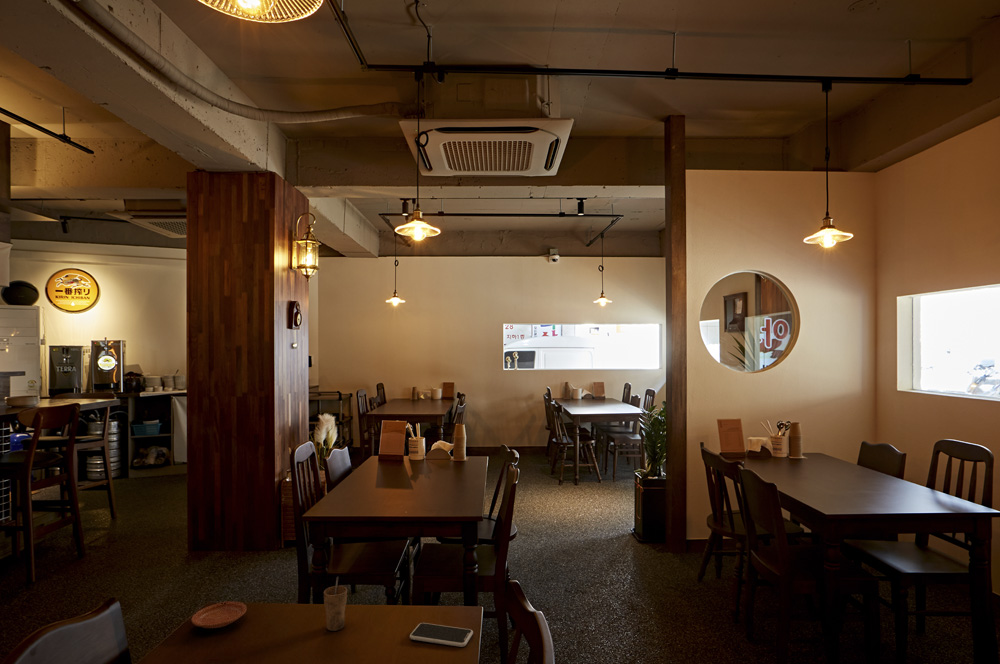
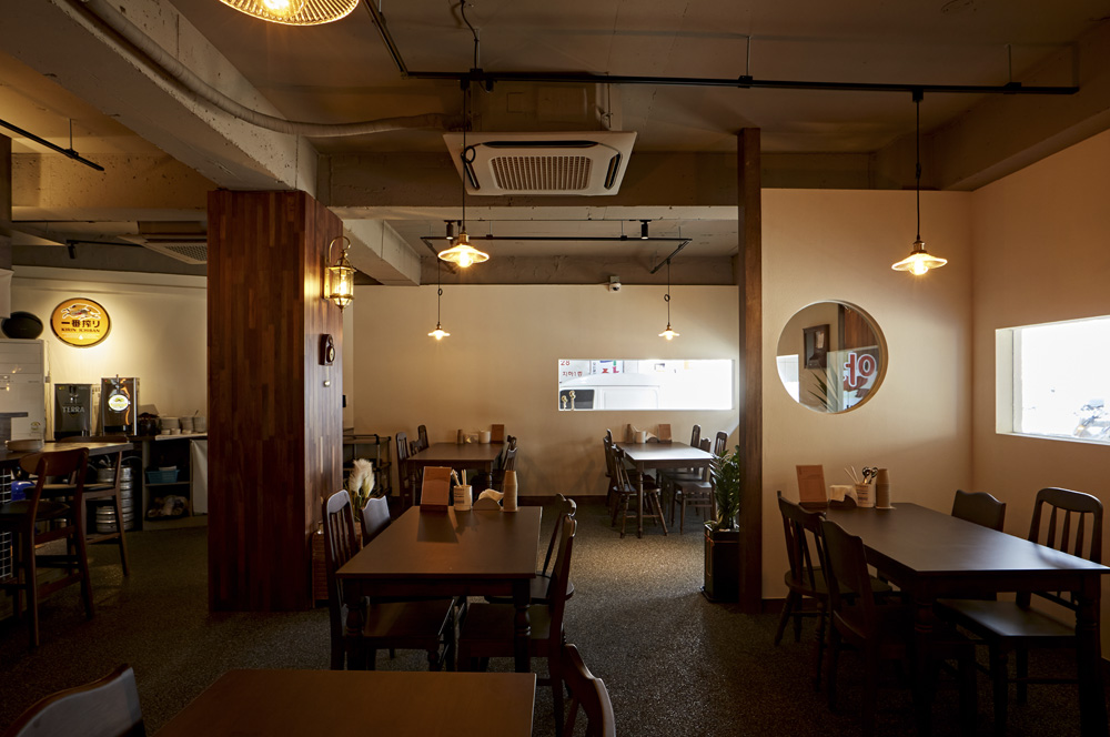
- smartphone [409,622,474,648]
- plate [190,600,248,629]
- cup [323,576,348,632]
